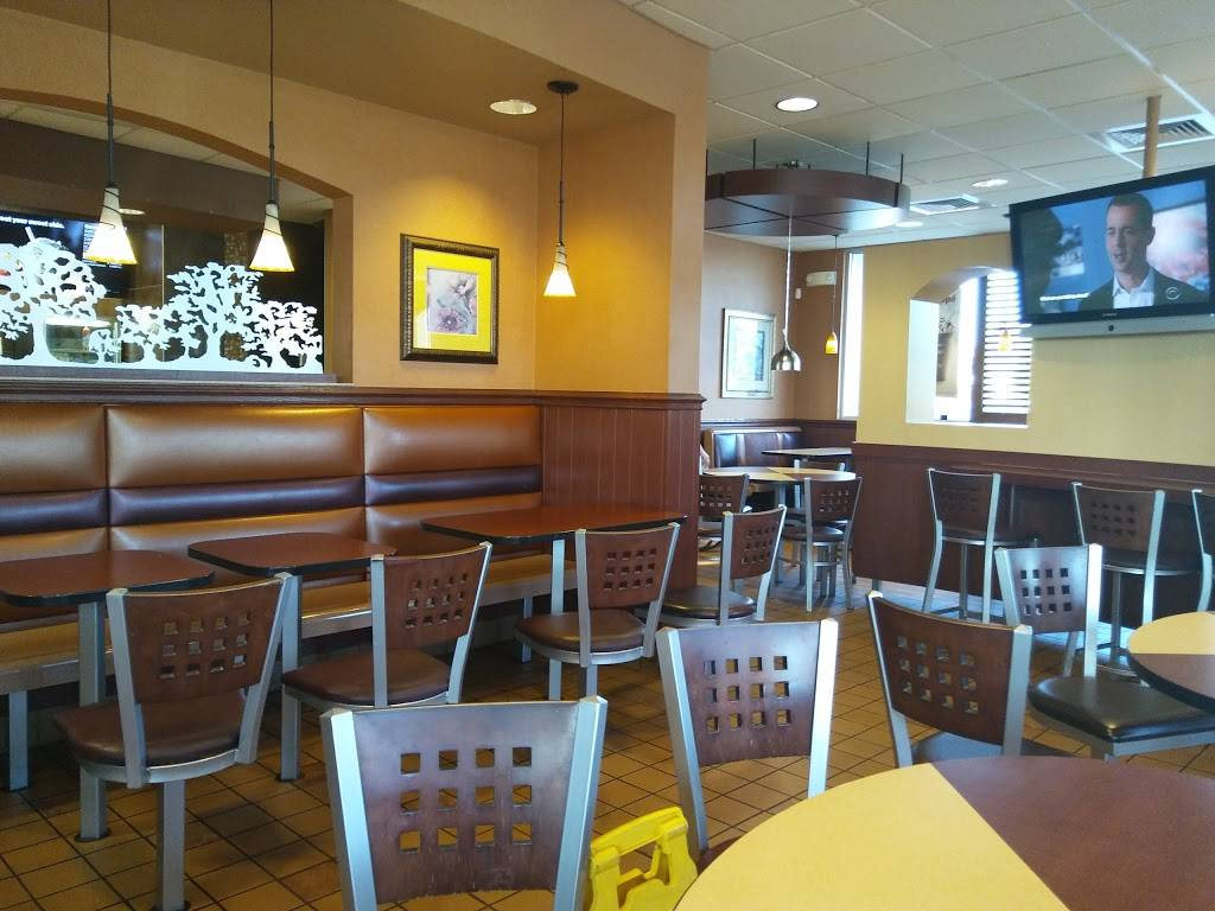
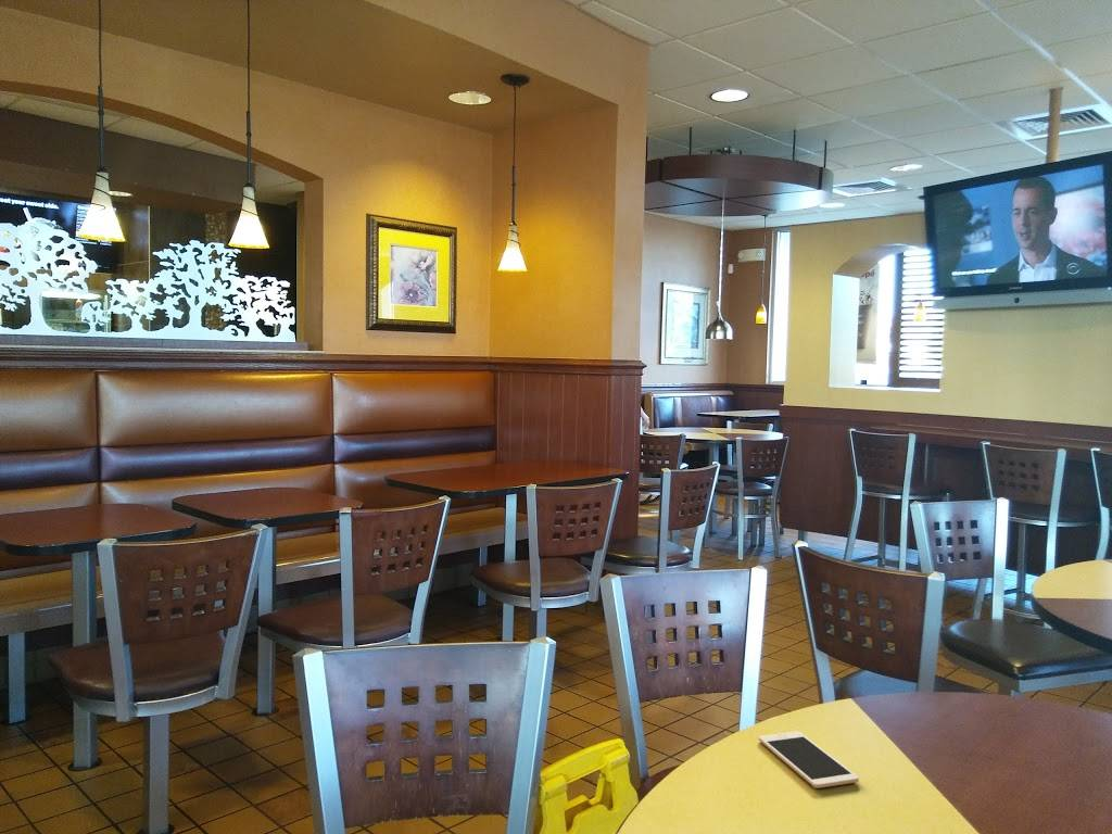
+ cell phone [758,731,860,789]
